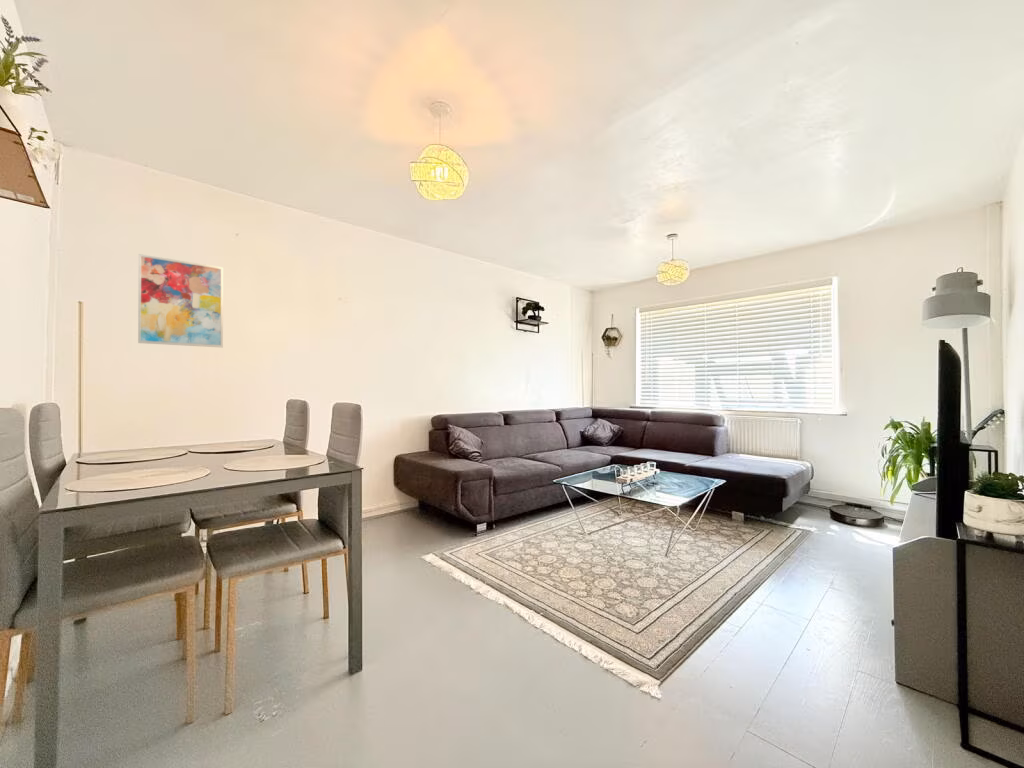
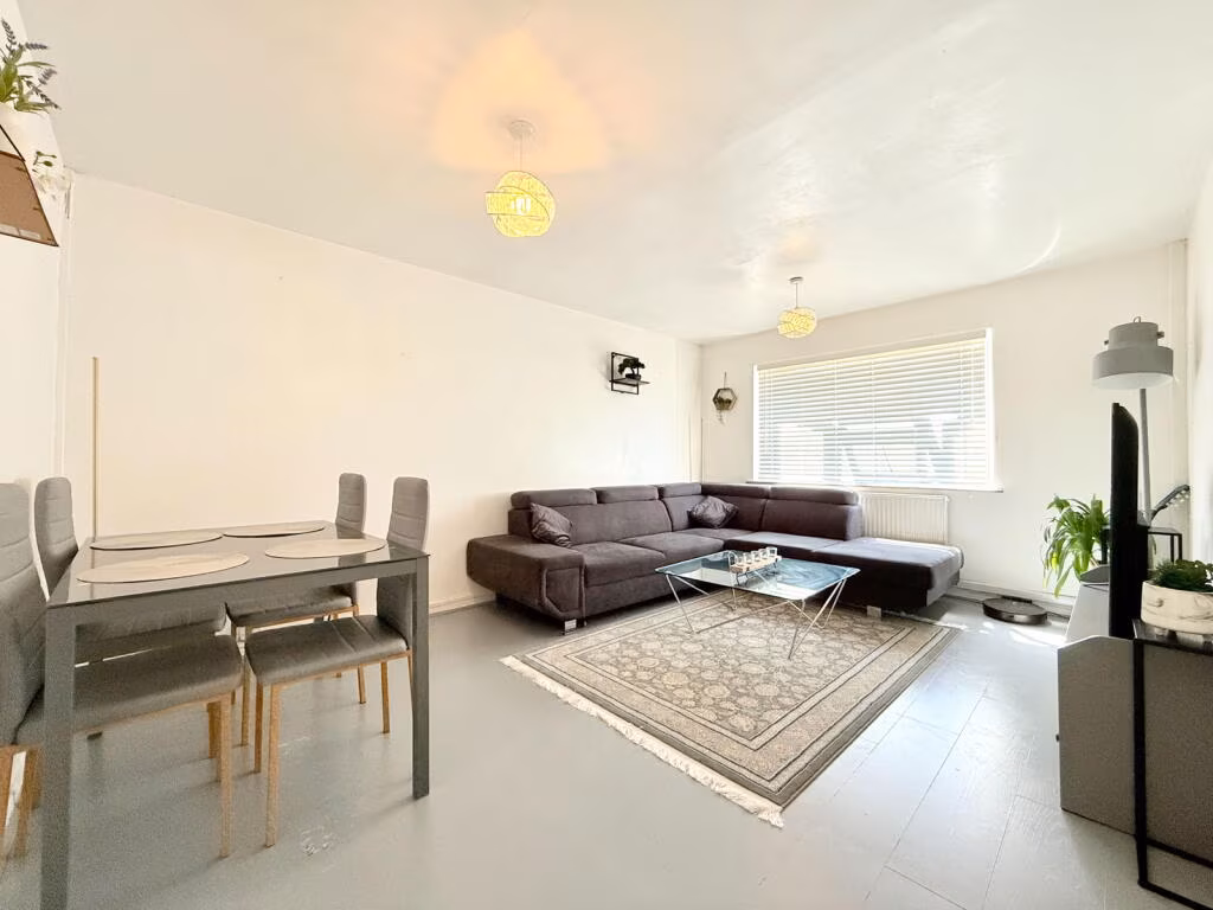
- wall art [137,253,224,348]
